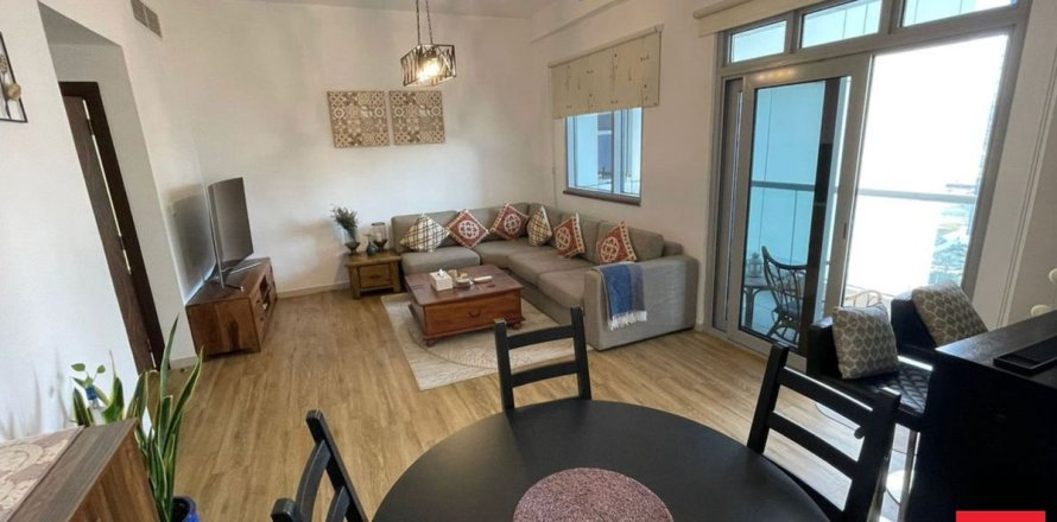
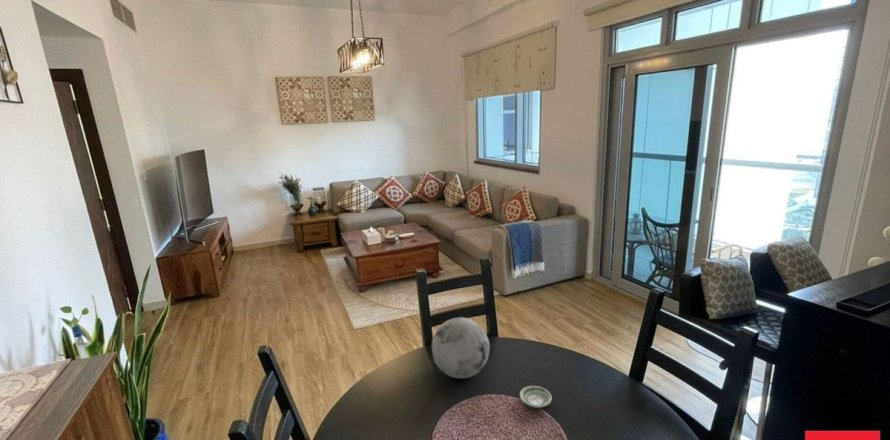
+ decorative orb [431,316,491,379]
+ saucer [519,385,553,409]
